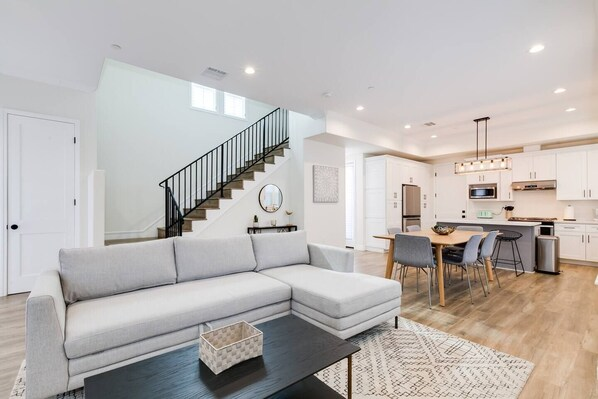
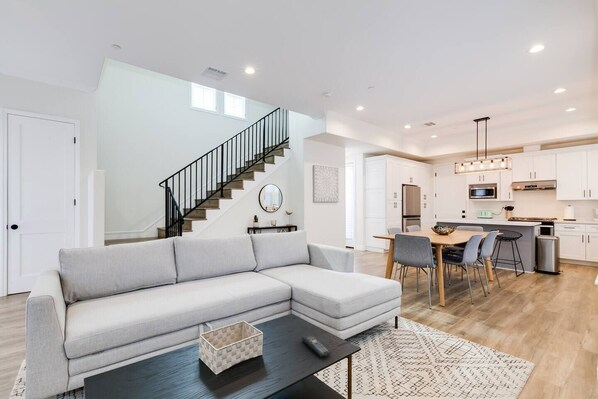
+ remote control [301,334,332,358]
